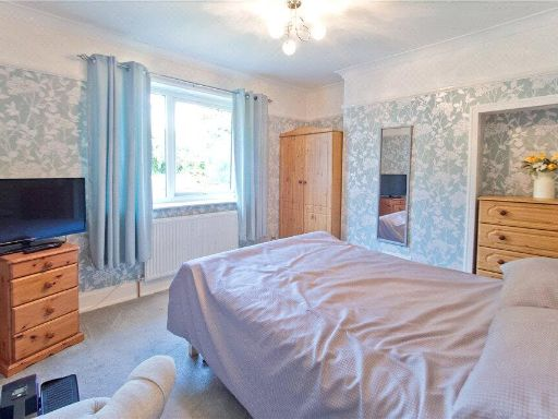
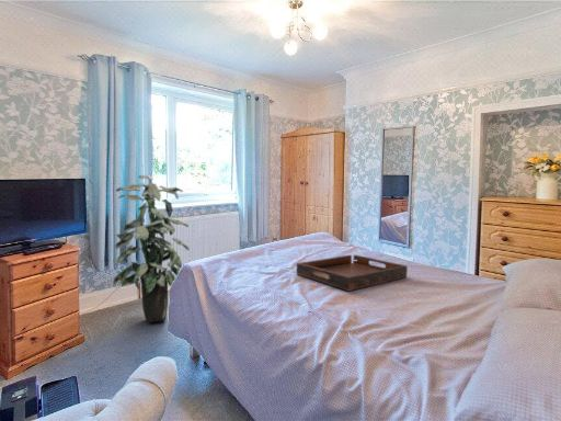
+ serving tray [296,254,409,293]
+ indoor plant [112,174,191,323]
